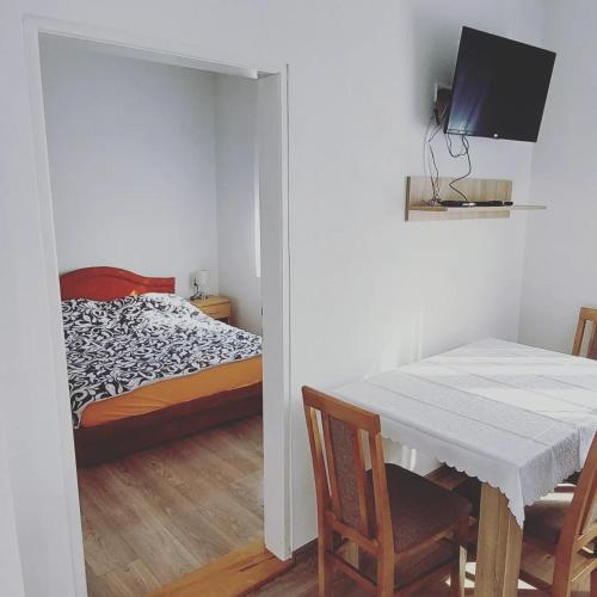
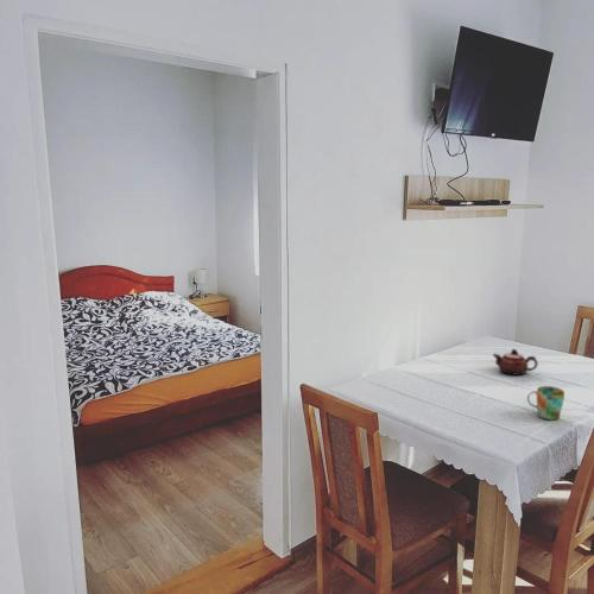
+ mug [526,385,565,421]
+ teapot [492,348,539,377]
